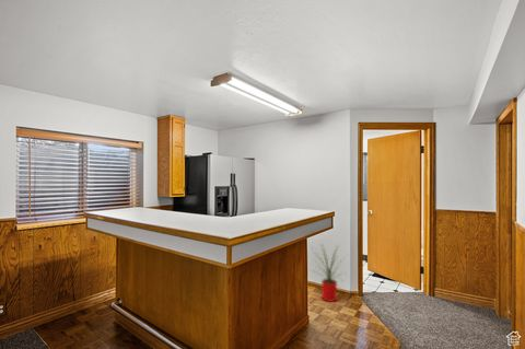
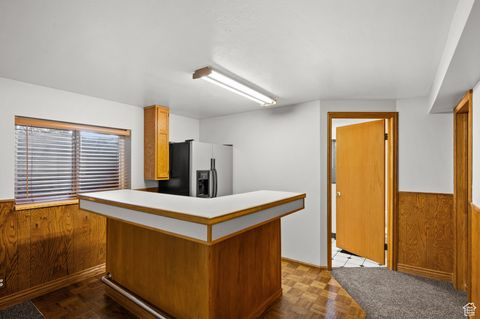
- house plant [308,244,352,303]
